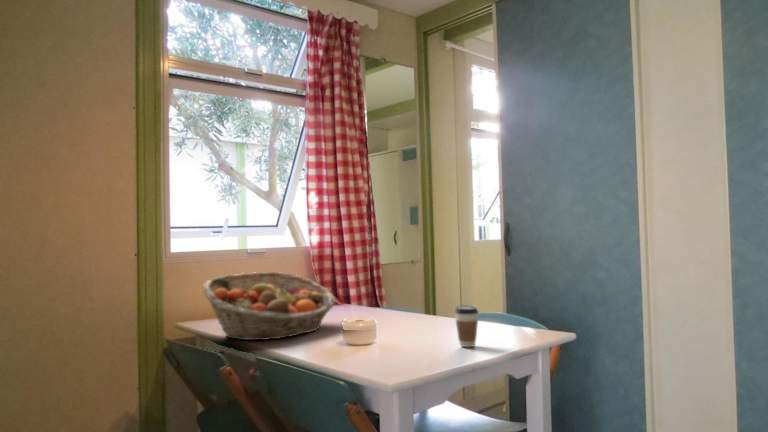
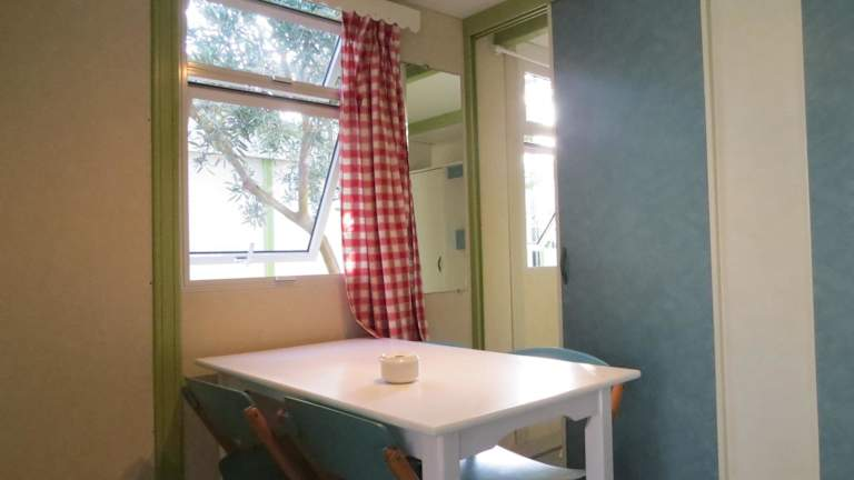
- coffee cup [454,304,480,348]
- fruit basket [201,271,337,341]
